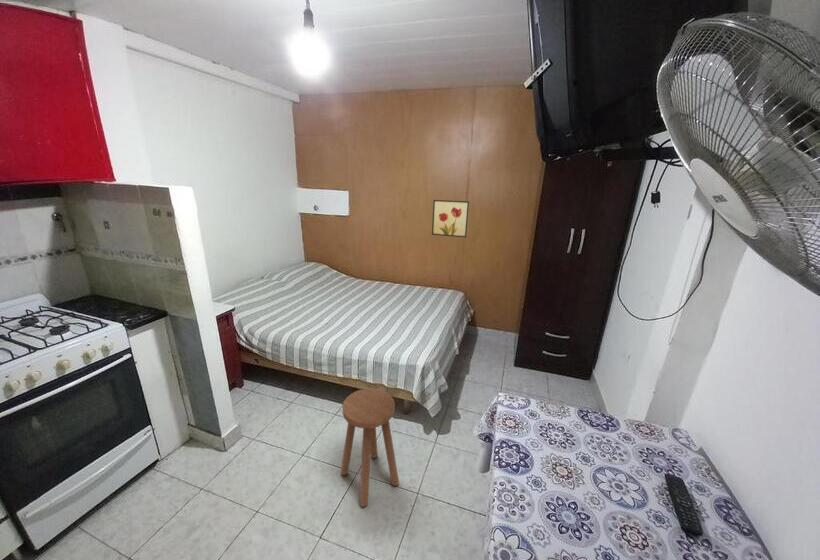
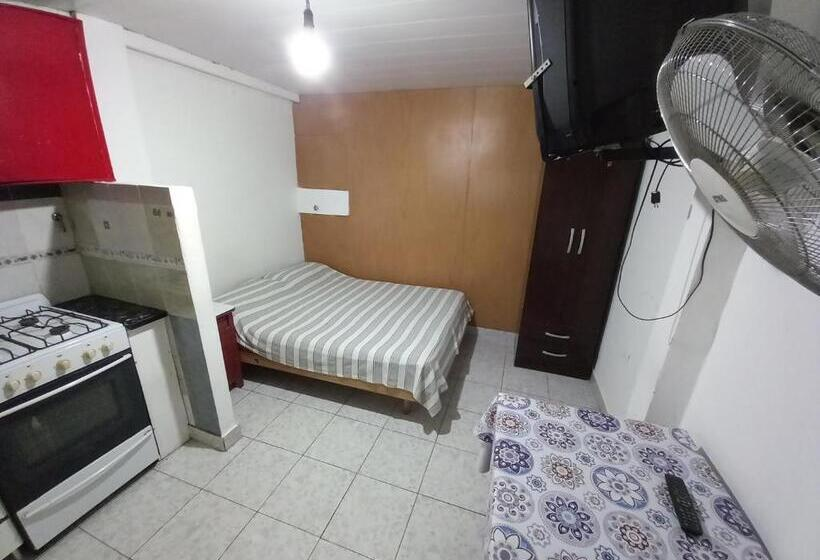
- wall art [431,199,470,238]
- stool [340,387,400,508]
